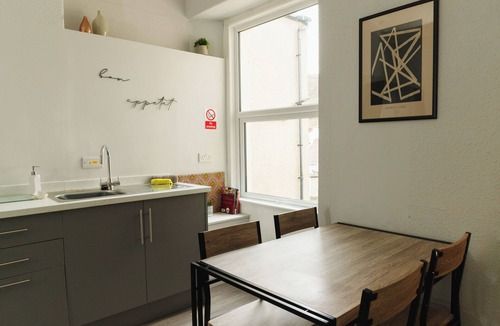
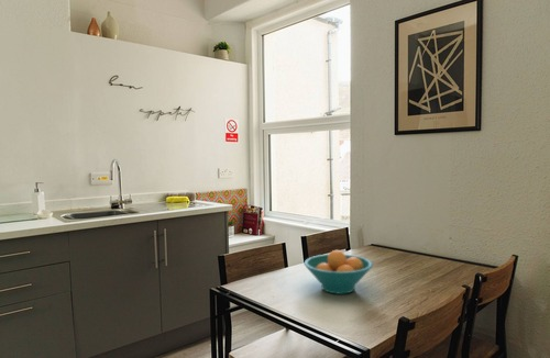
+ fruit bowl [304,249,374,295]
